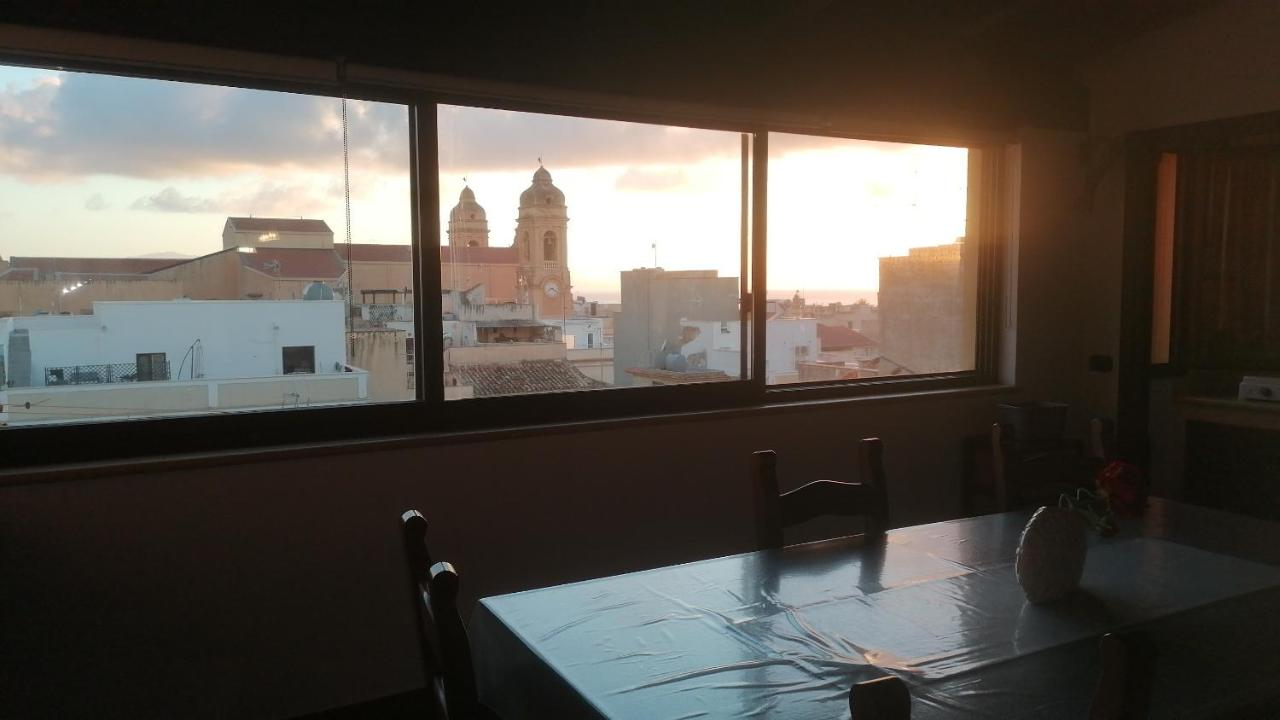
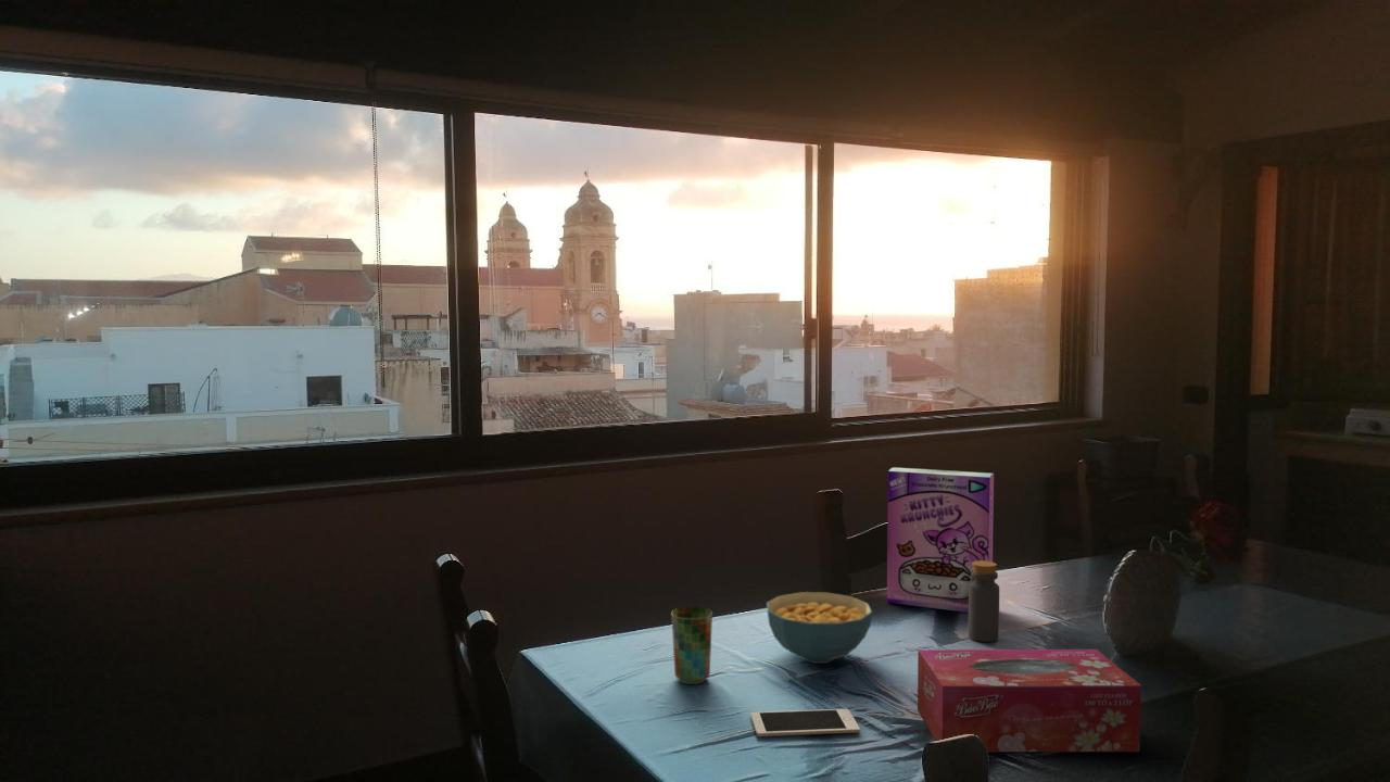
+ cereal bowl [766,591,873,665]
+ cell phone [749,708,861,737]
+ cup [670,606,713,685]
+ tissue box [917,648,1142,753]
+ cereal box [886,467,995,614]
+ bottle [968,560,1000,643]
